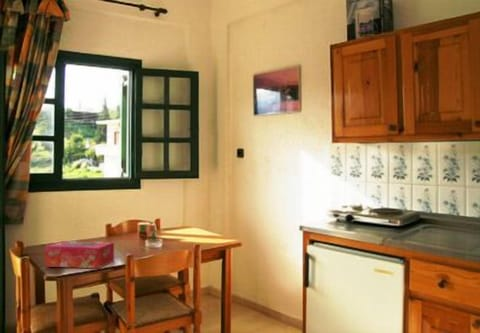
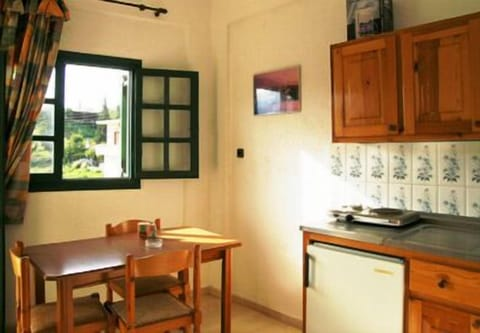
- tissue box [44,240,115,269]
